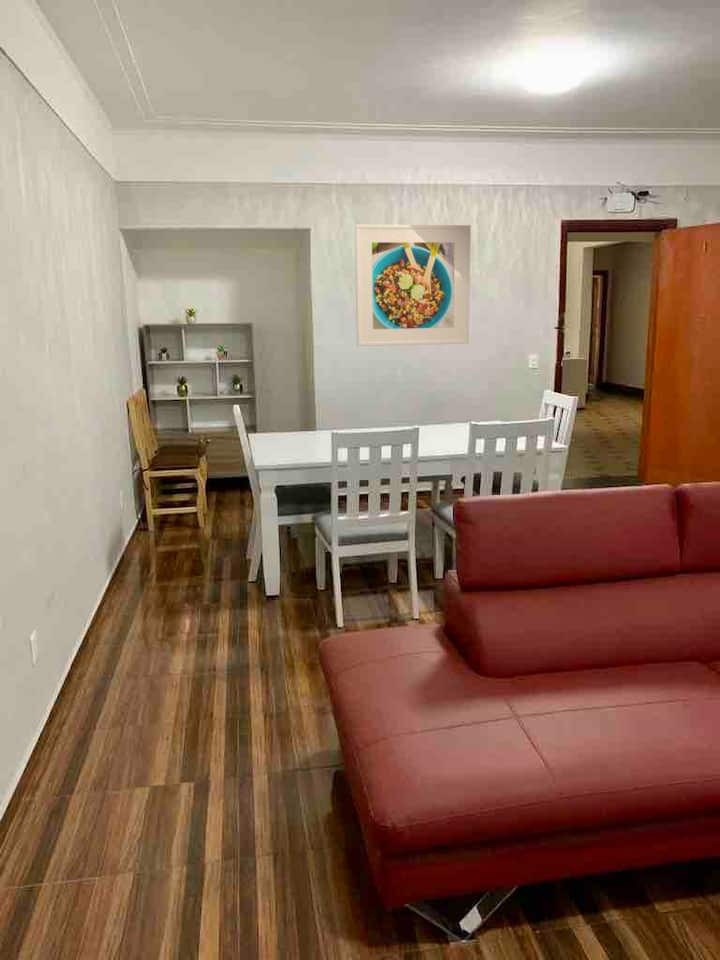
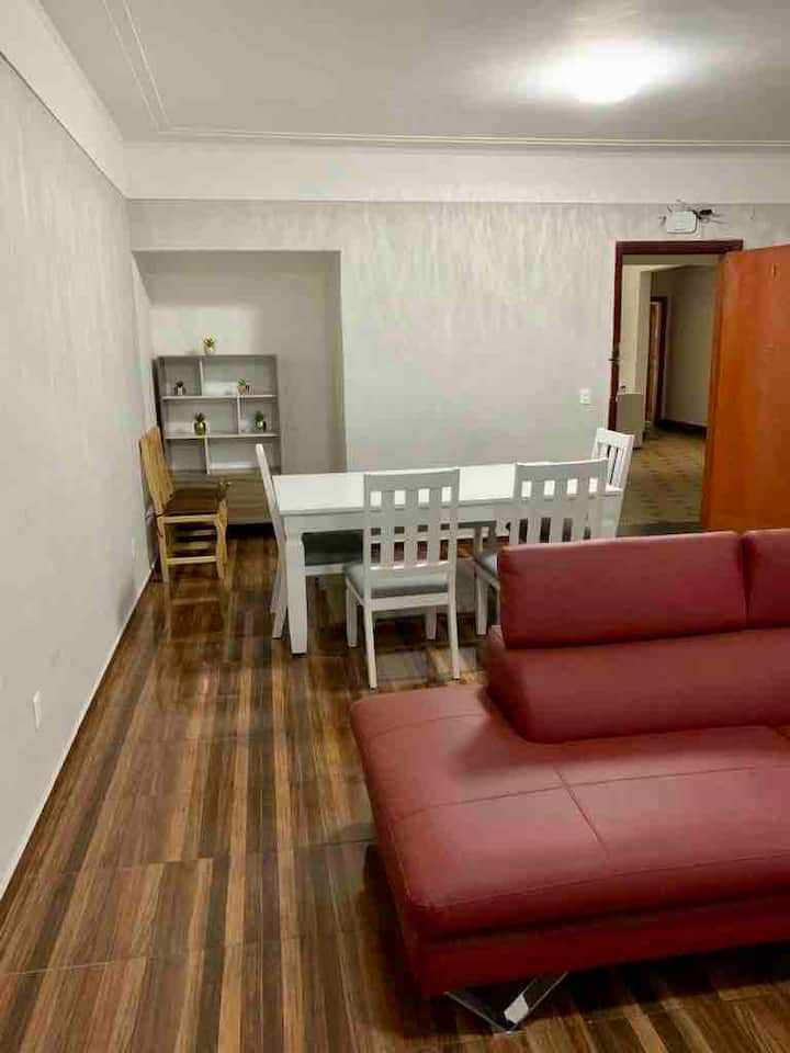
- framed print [354,224,472,347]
